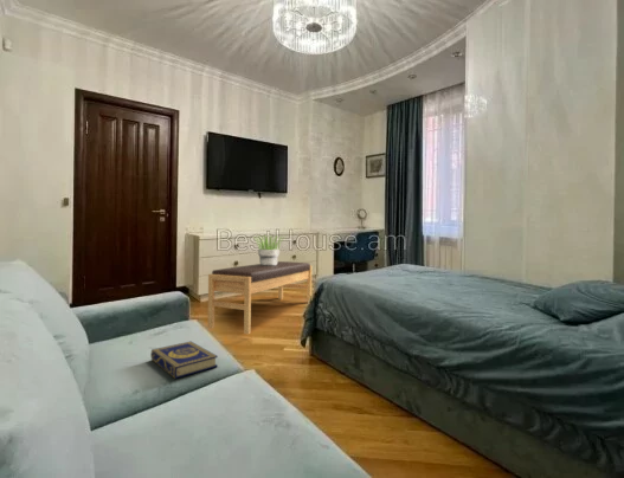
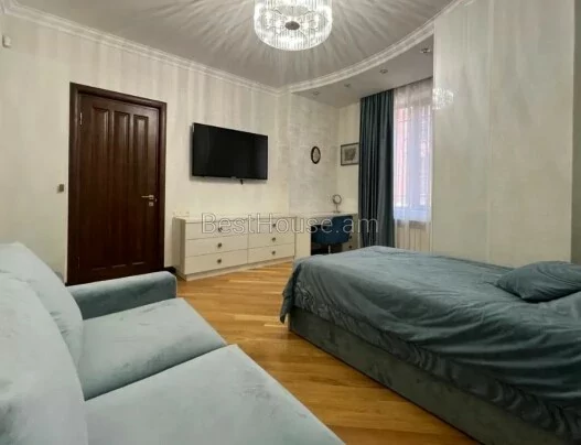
- book [149,341,219,380]
- bench [207,260,313,335]
- potted plant [255,234,285,266]
